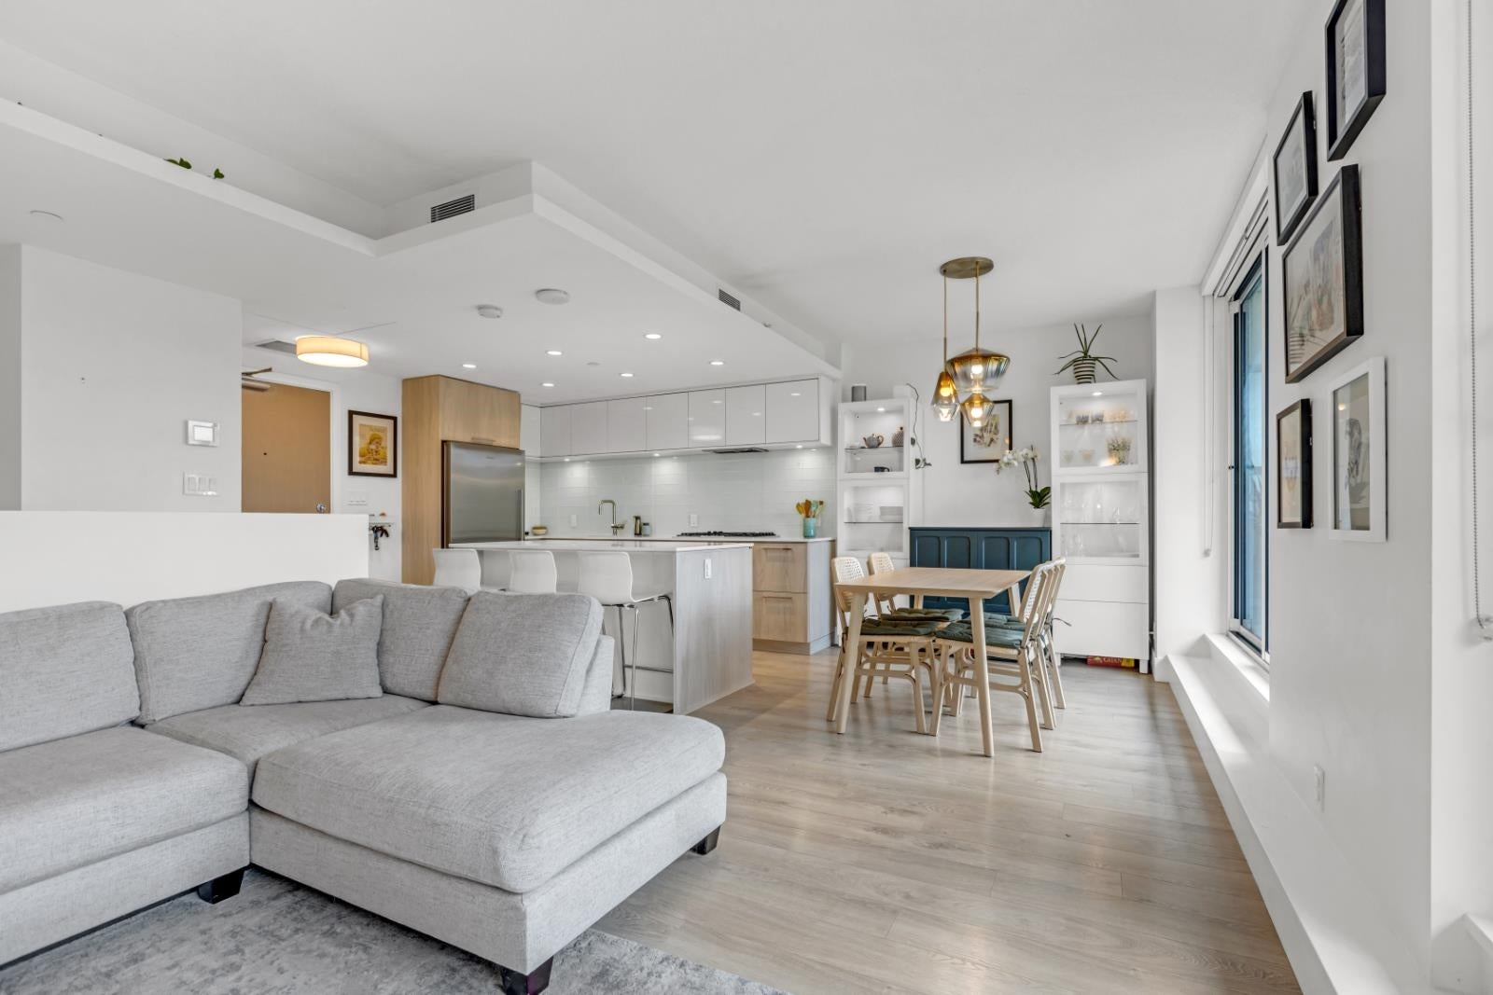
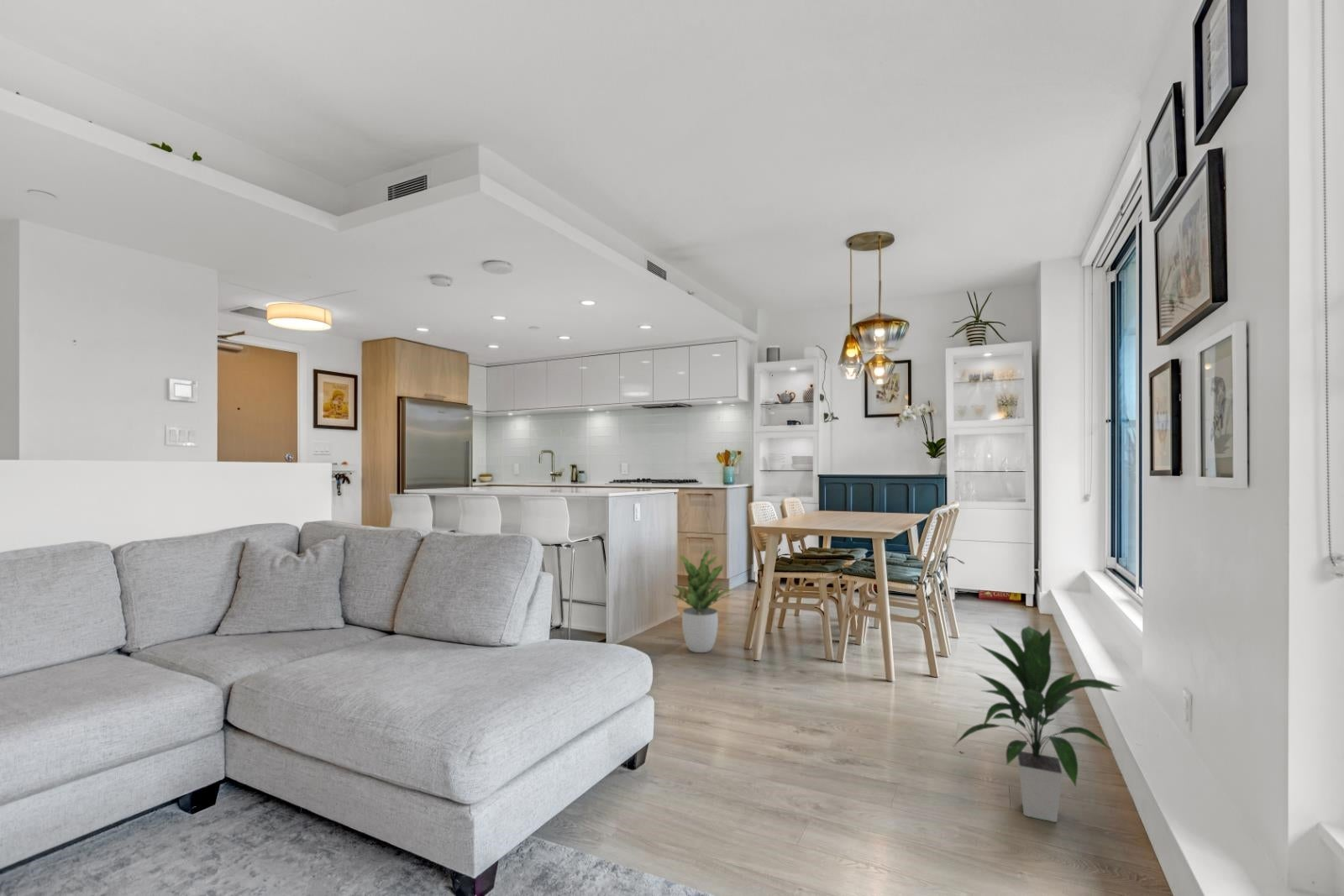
+ potted plant [668,548,734,653]
+ indoor plant [953,623,1122,823]
